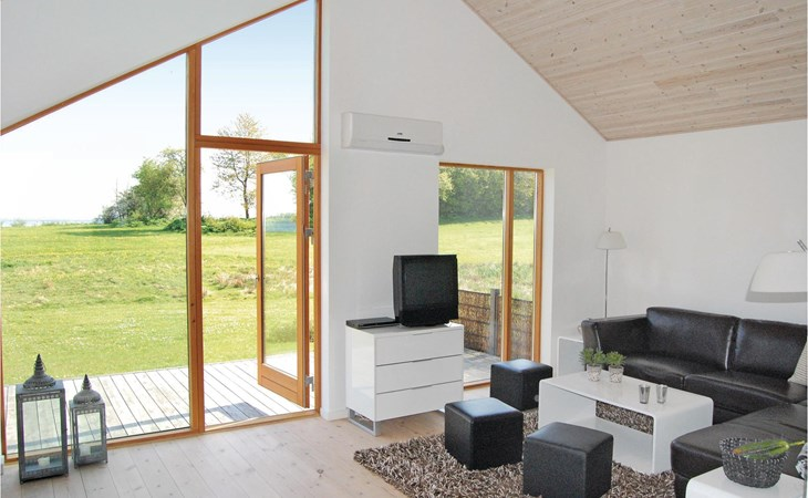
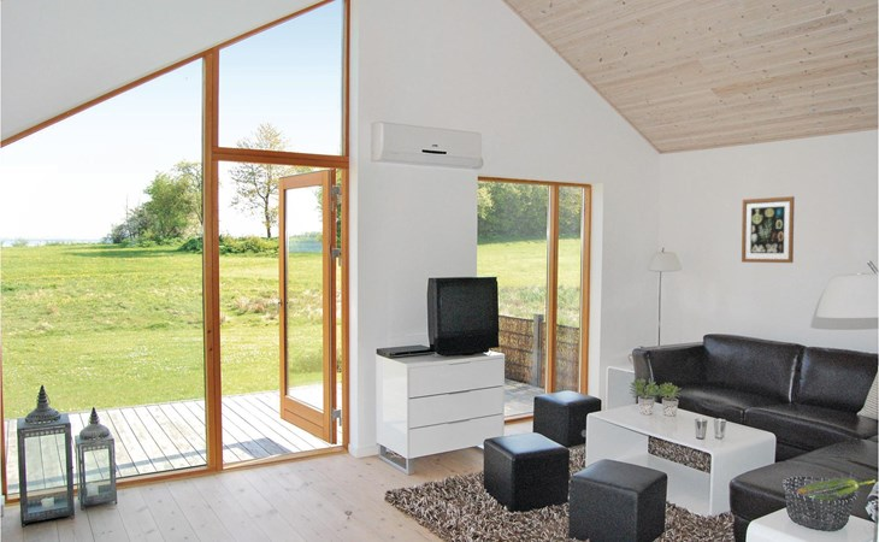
+ wall art [741,195,796,264]
